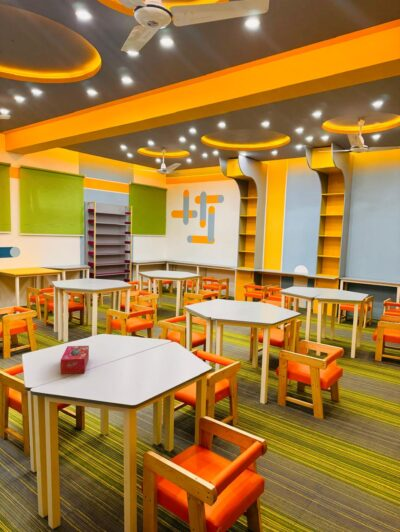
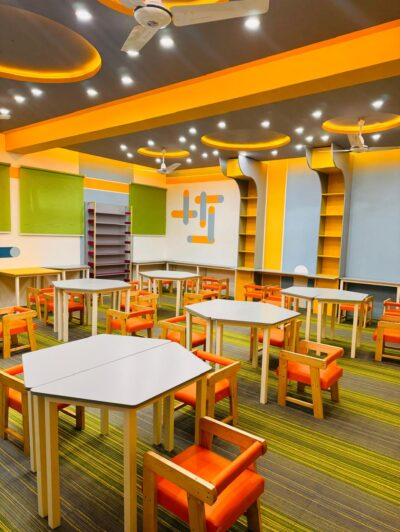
- tissue box [60,345,90,375]
